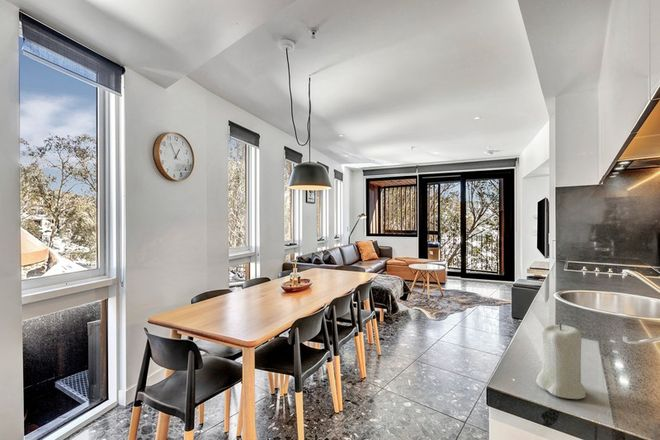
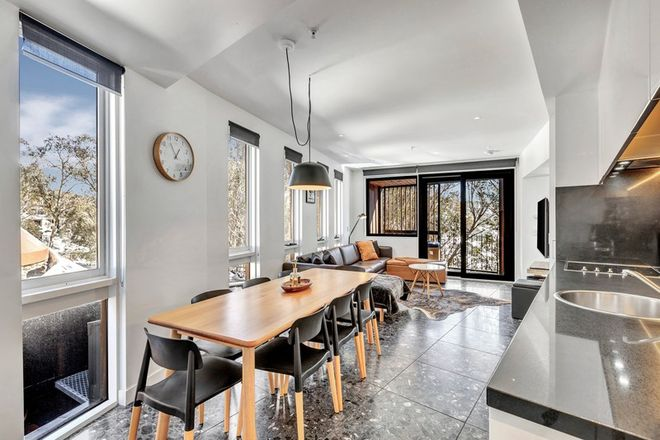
- candle [535,322,587,400]
